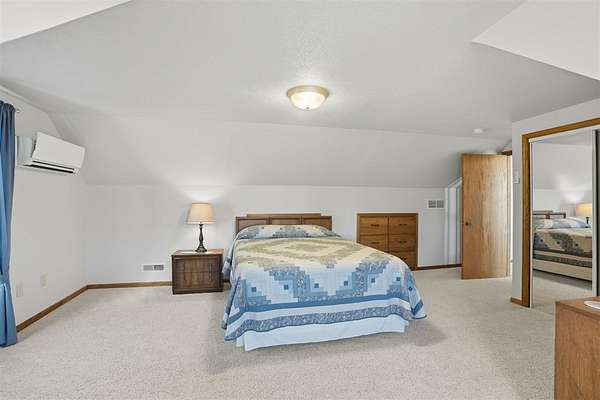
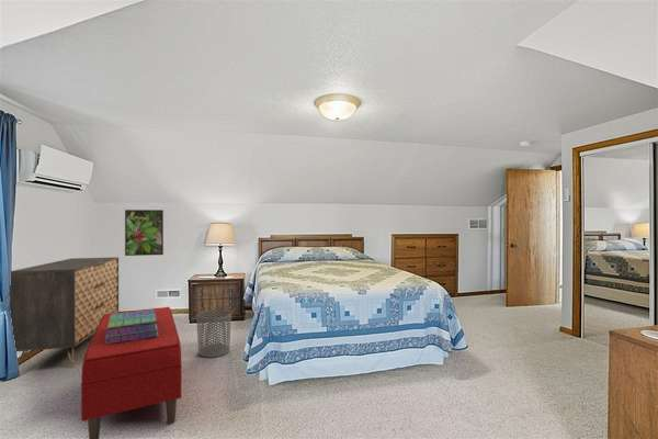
+ bench [80,306,183,439]
+ dresser [9,256,120,369]
+ waste bin [195,308,232,359]
+ stack of books [105,308,159,344]
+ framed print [124,209,164,257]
